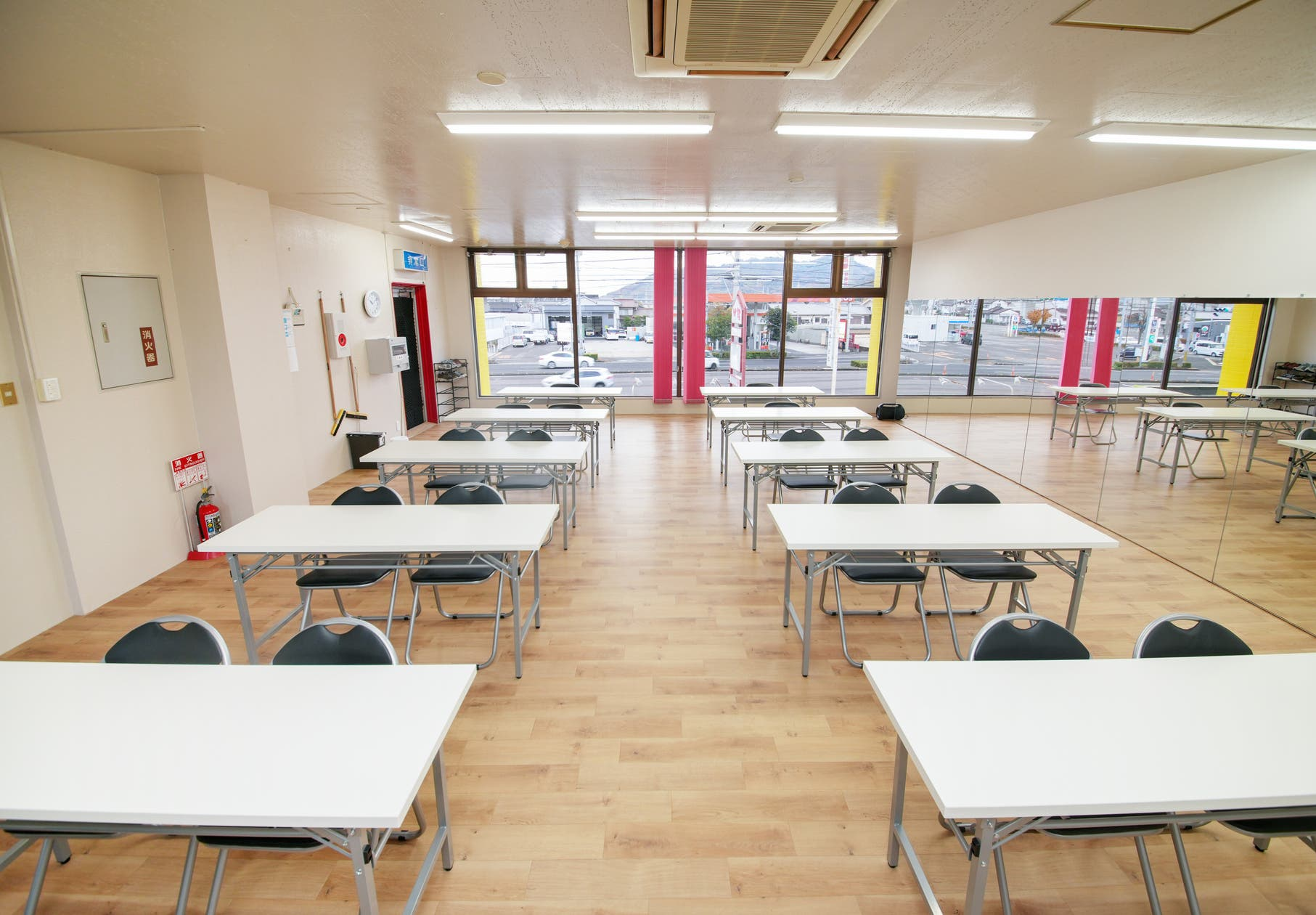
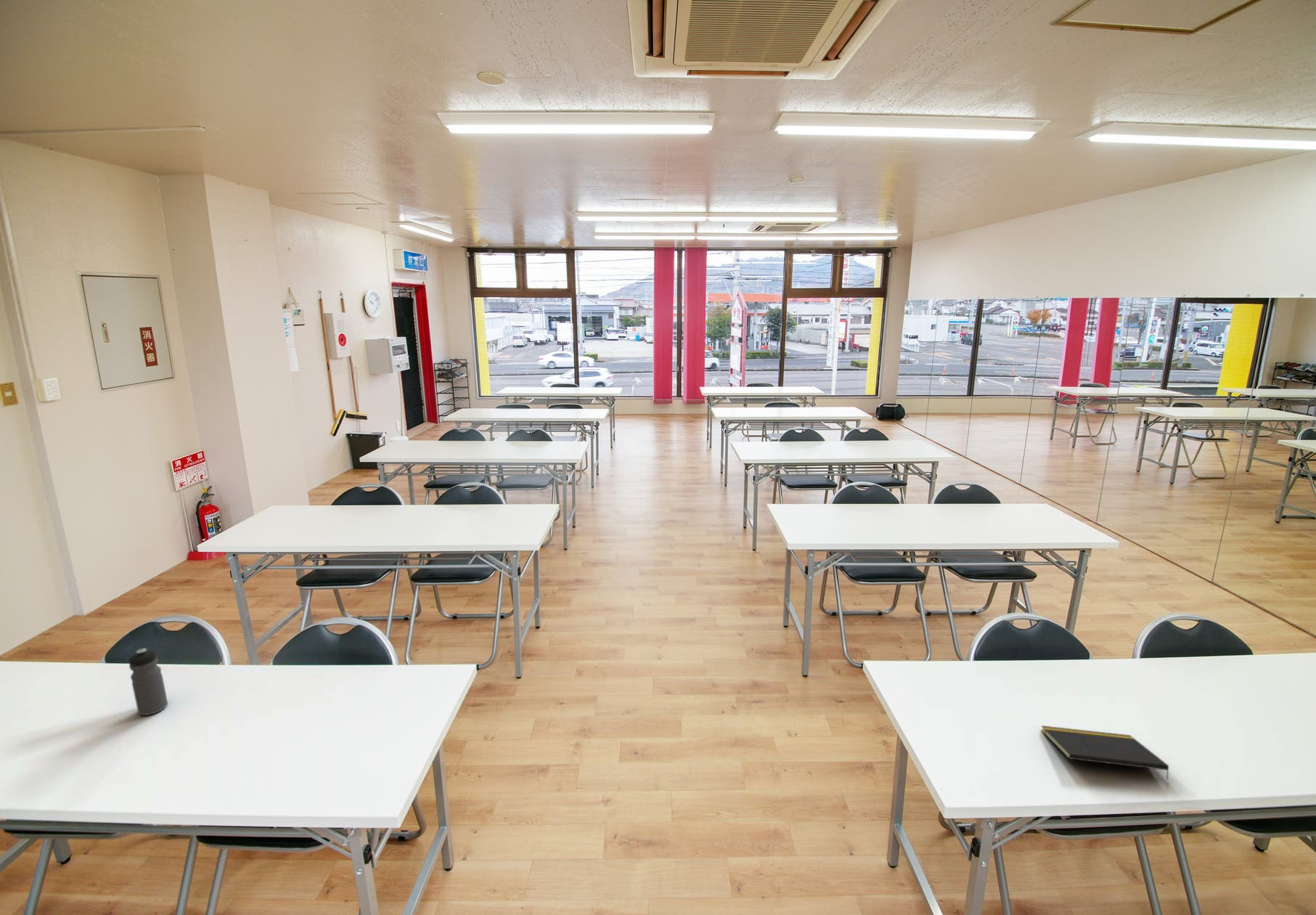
+ notepad [1040,725,1169,782]
+ water bottle [128,648,168,716]
